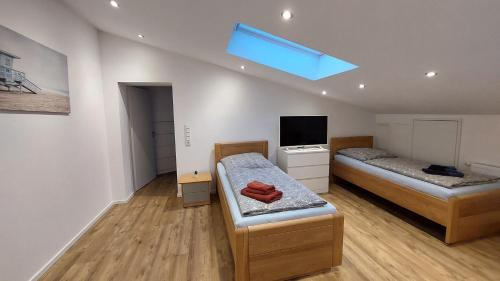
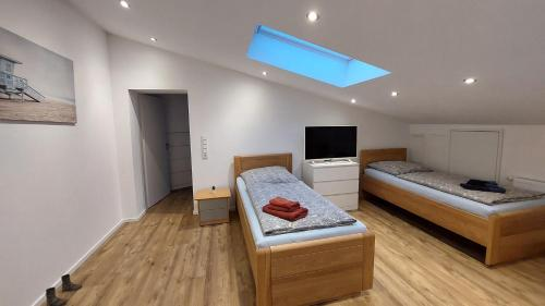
+ boots [45,273,83,306]
